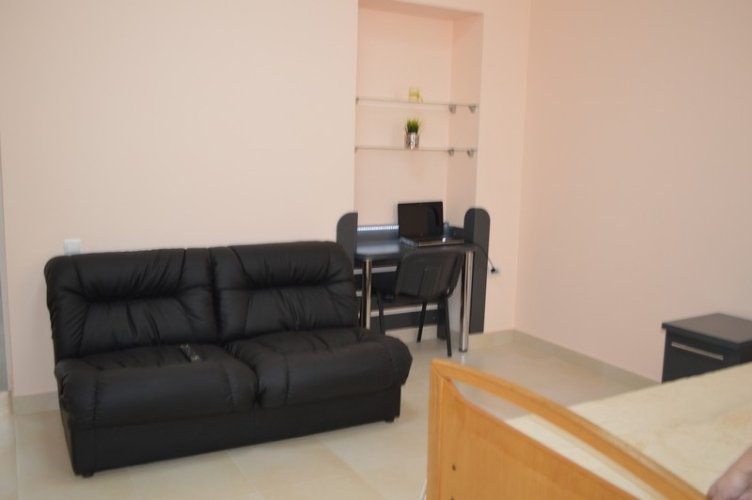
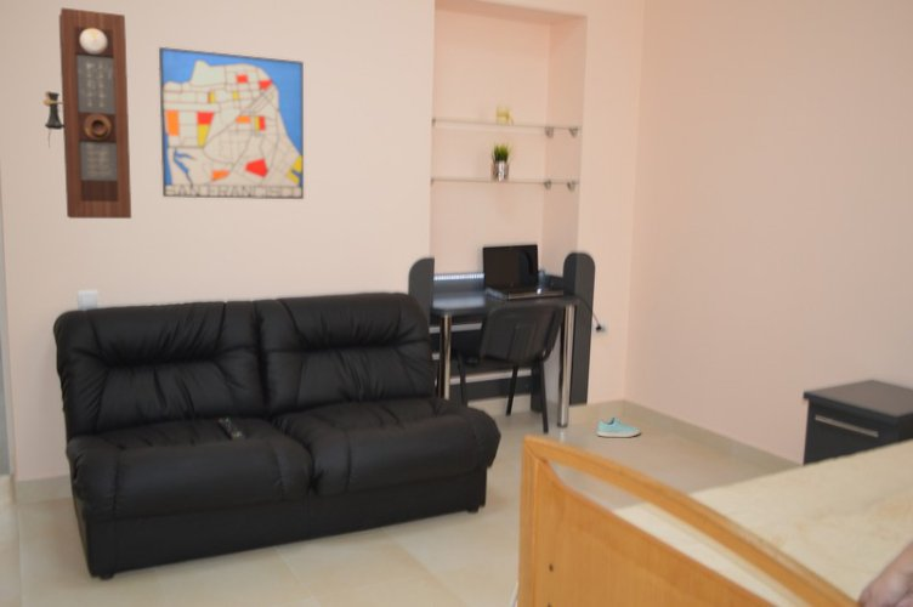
+ sneaker [596,416,641,438]
+ pendulum clock [42,6,132,220]
+ wall art [158,46,305,200]
